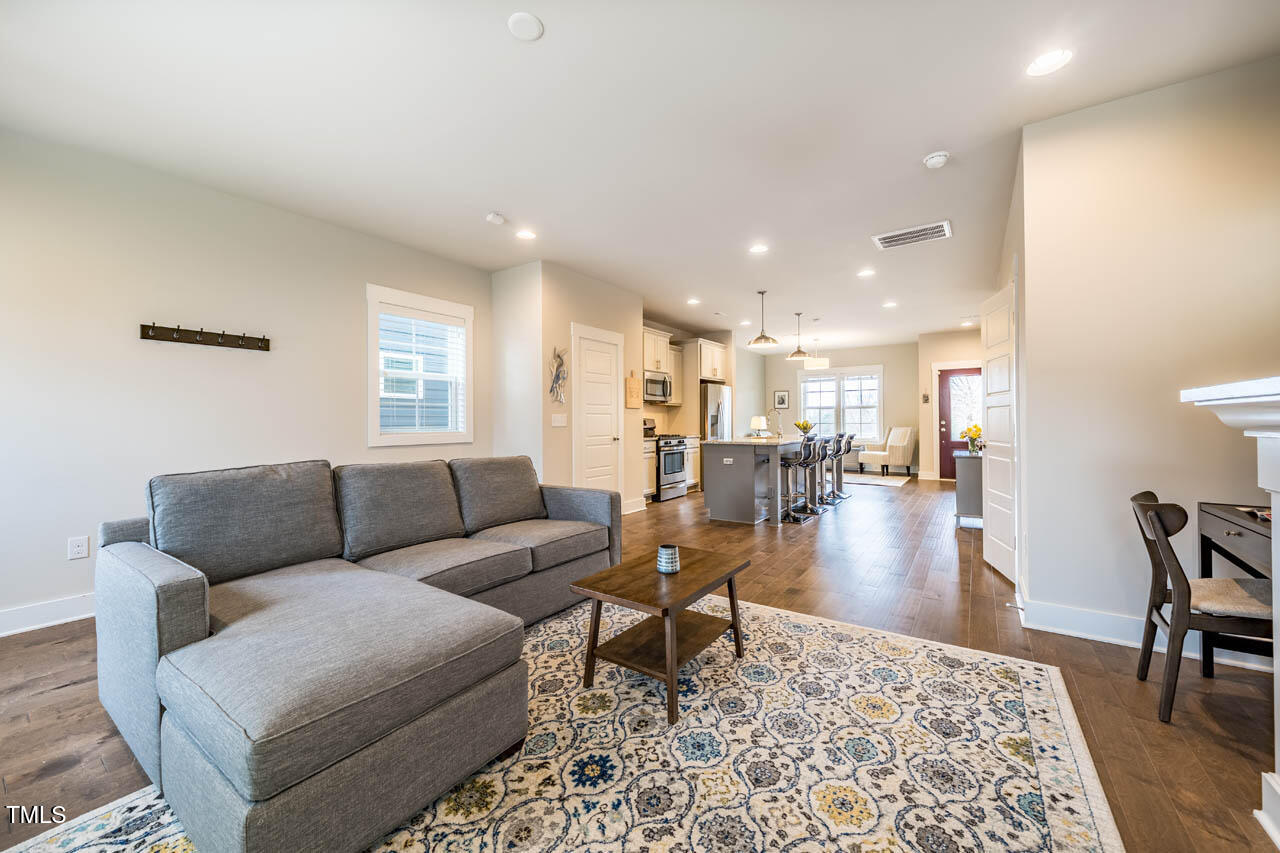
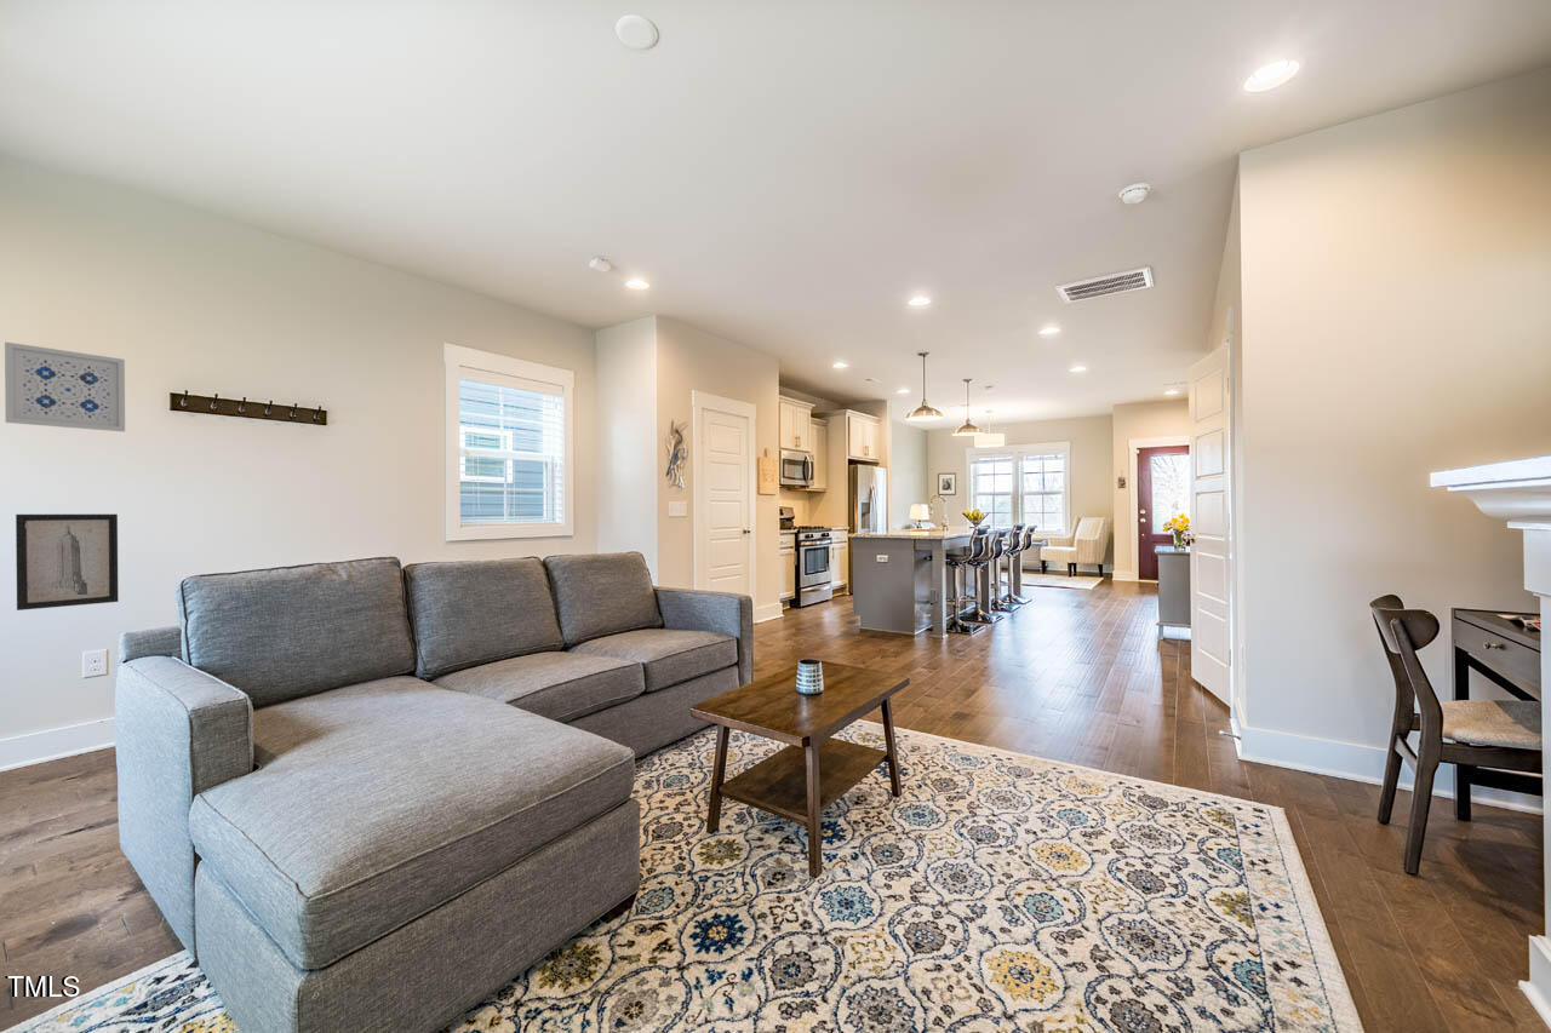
+ wall art [15,513,120,612]
+ wall art [4,340,126,432]
